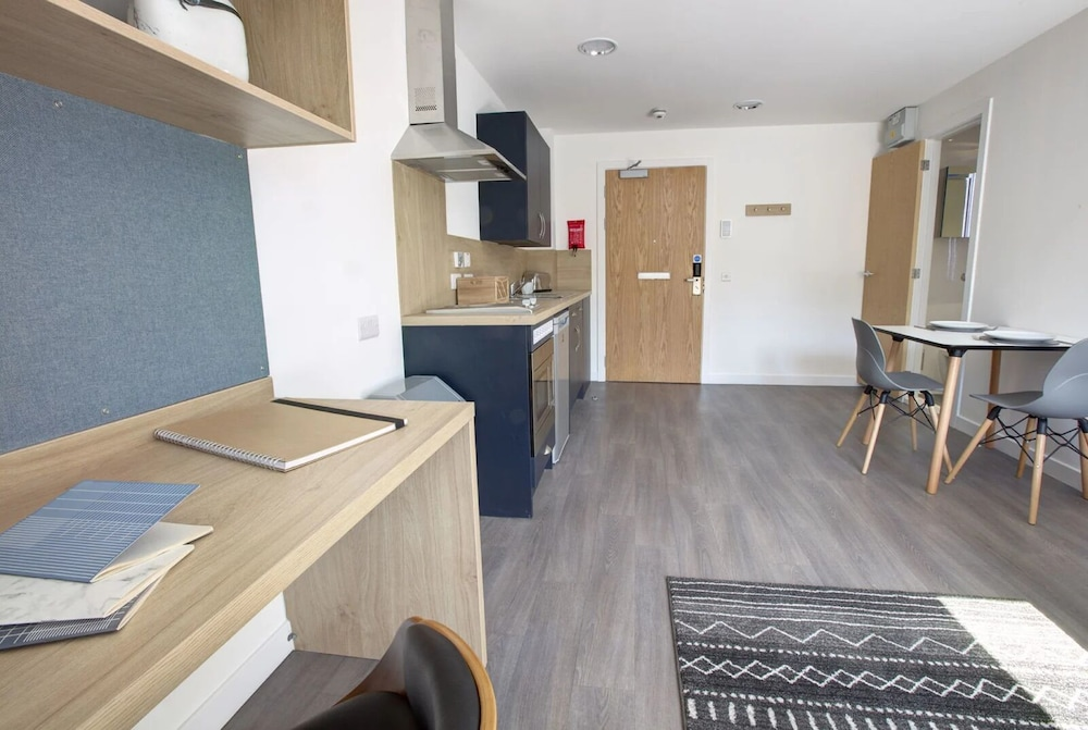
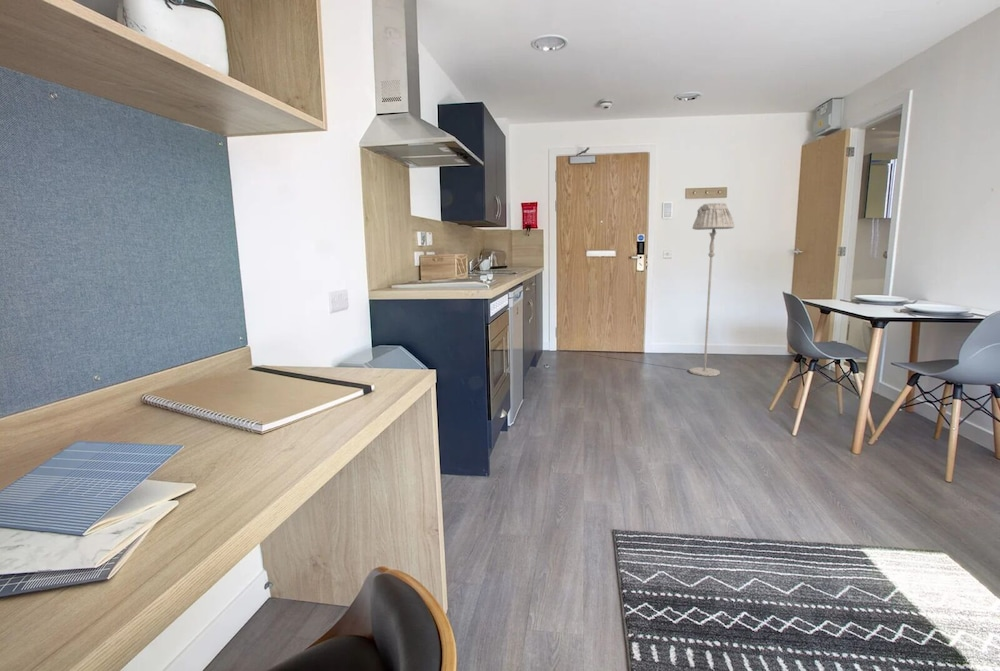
+ floor lamp [688,202,735,377]
